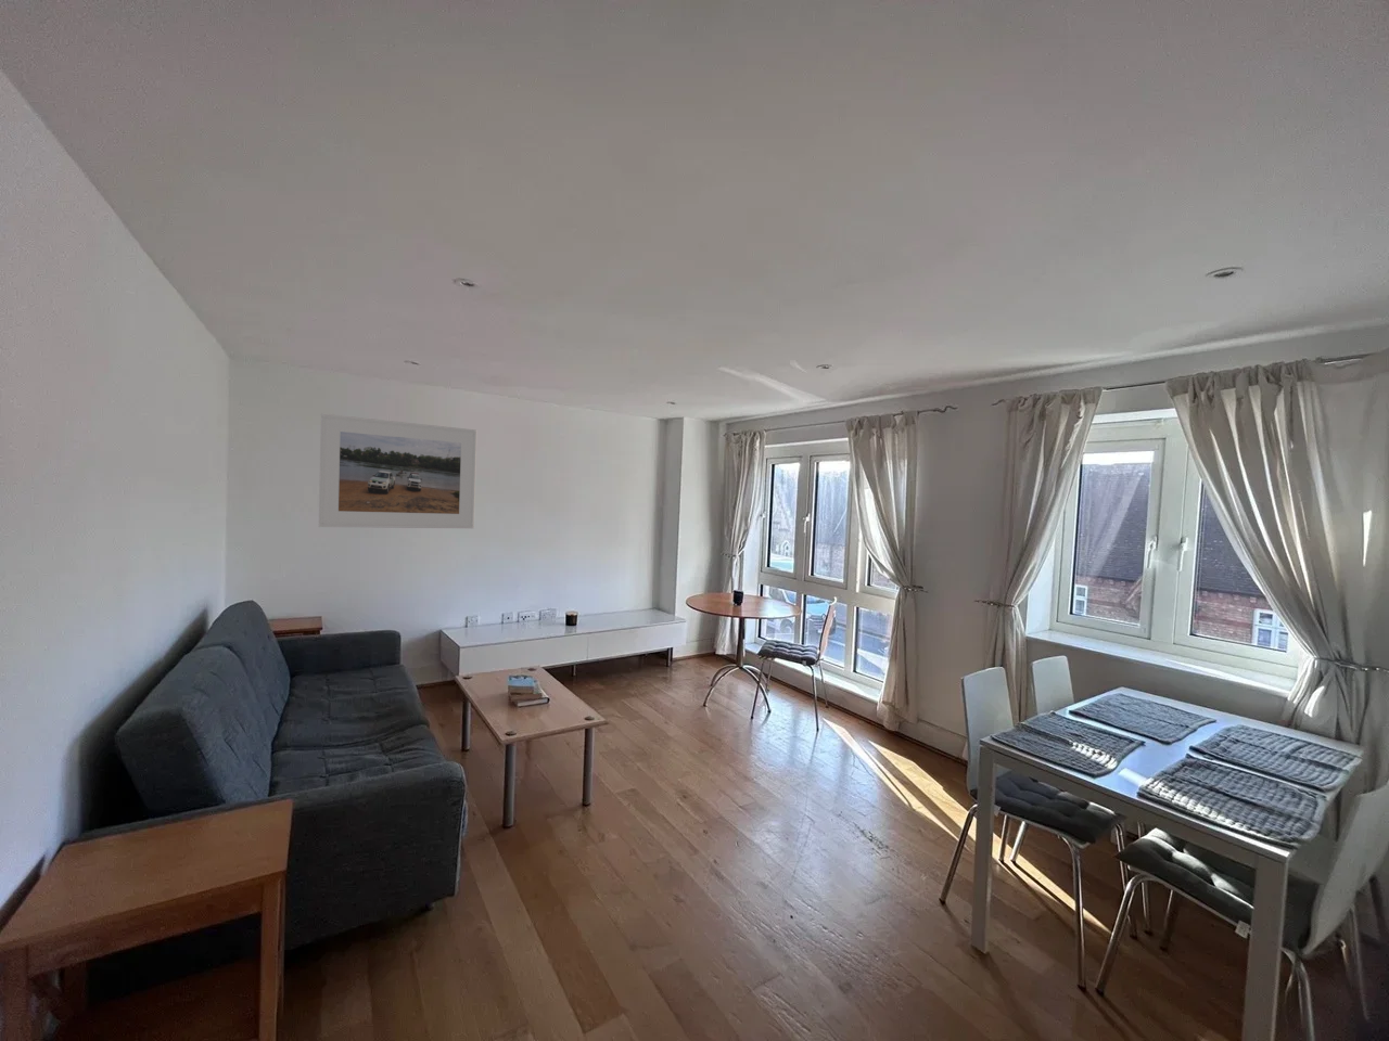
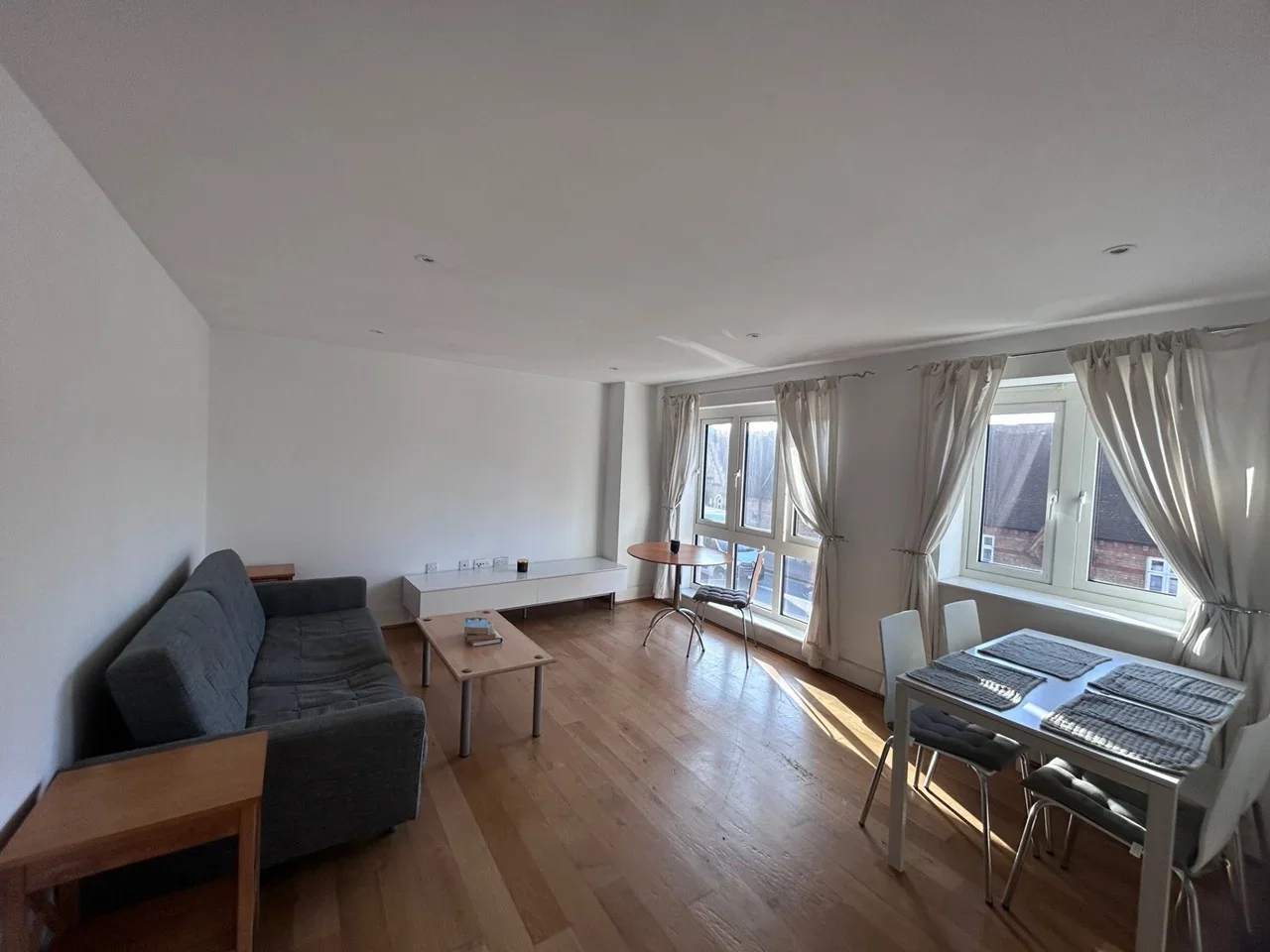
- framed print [318,412,478,529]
